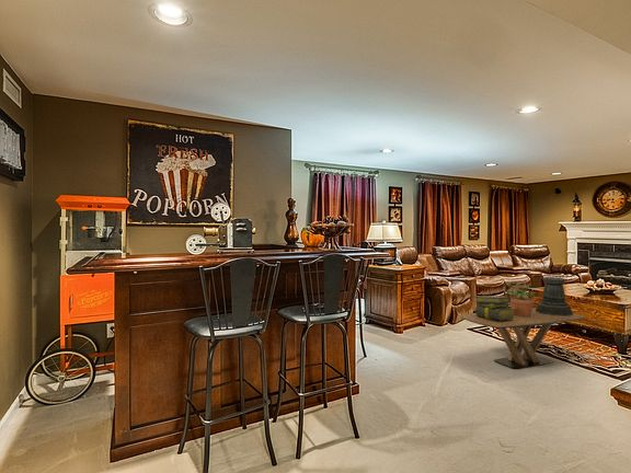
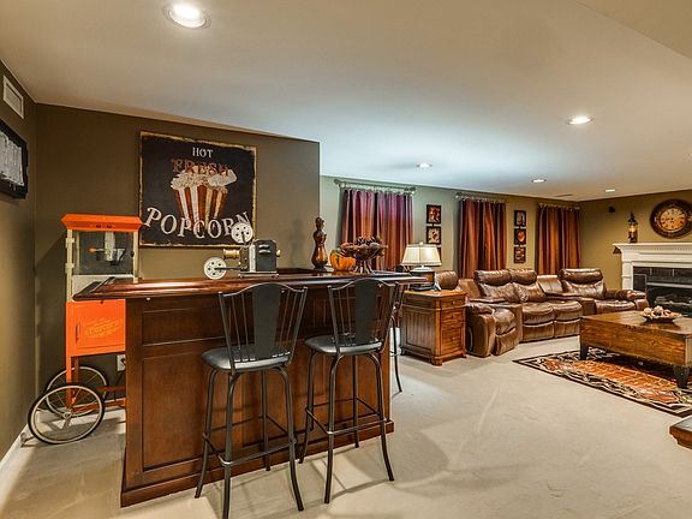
- stack of books [474,295,515,321]
- potted plant [502,280,542,316]
- coffee table [458,307,587,370]
- pedestal [536,276,574,316]
